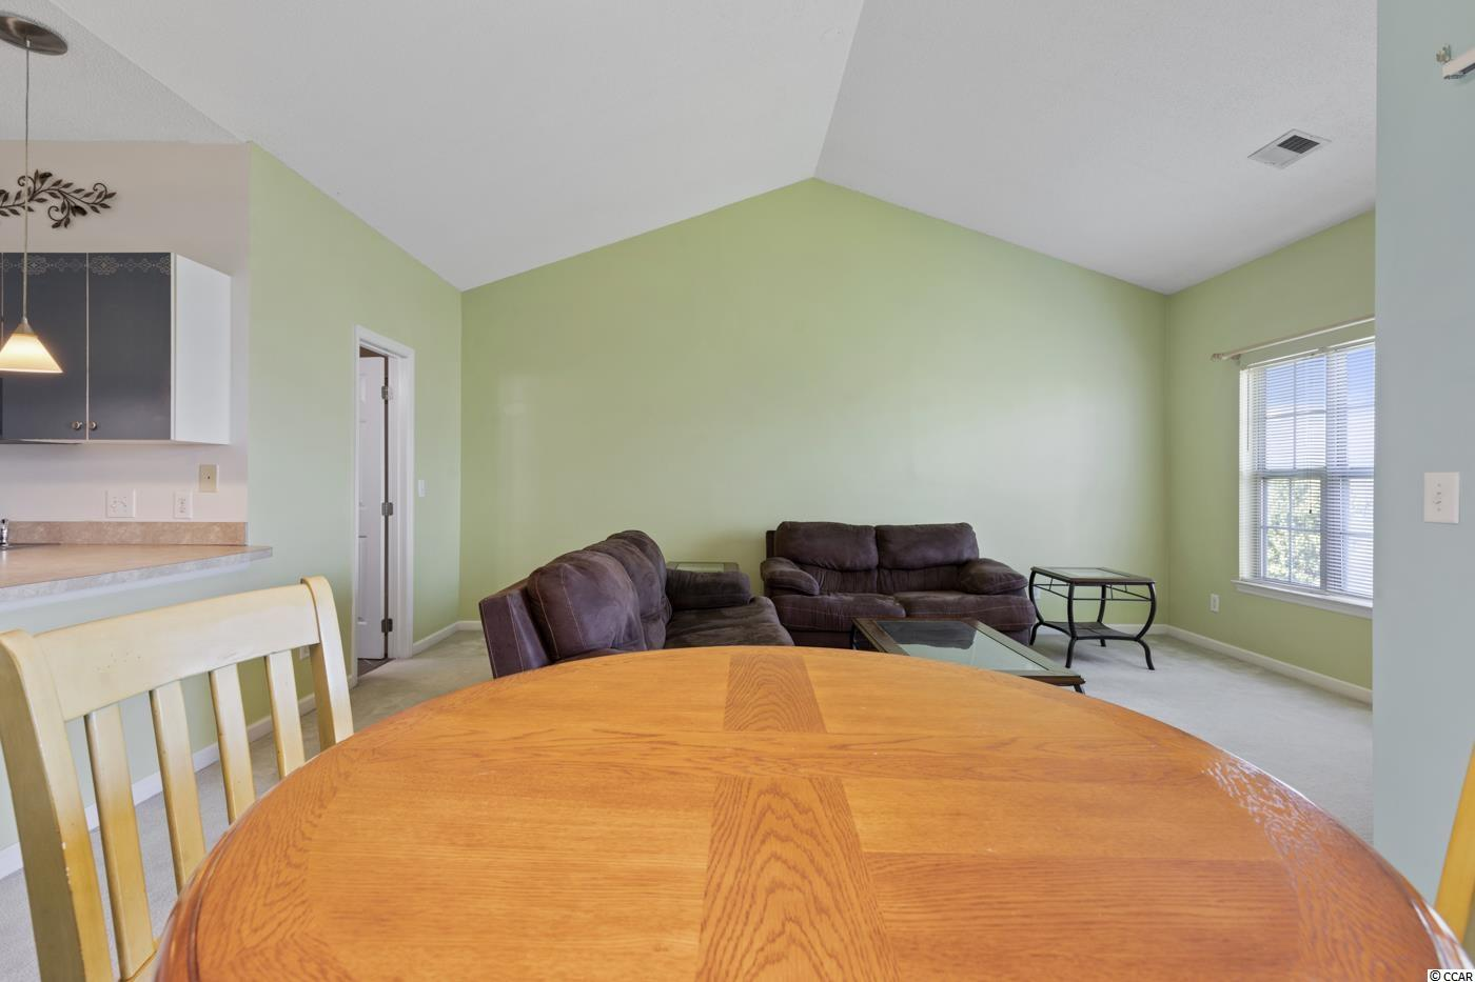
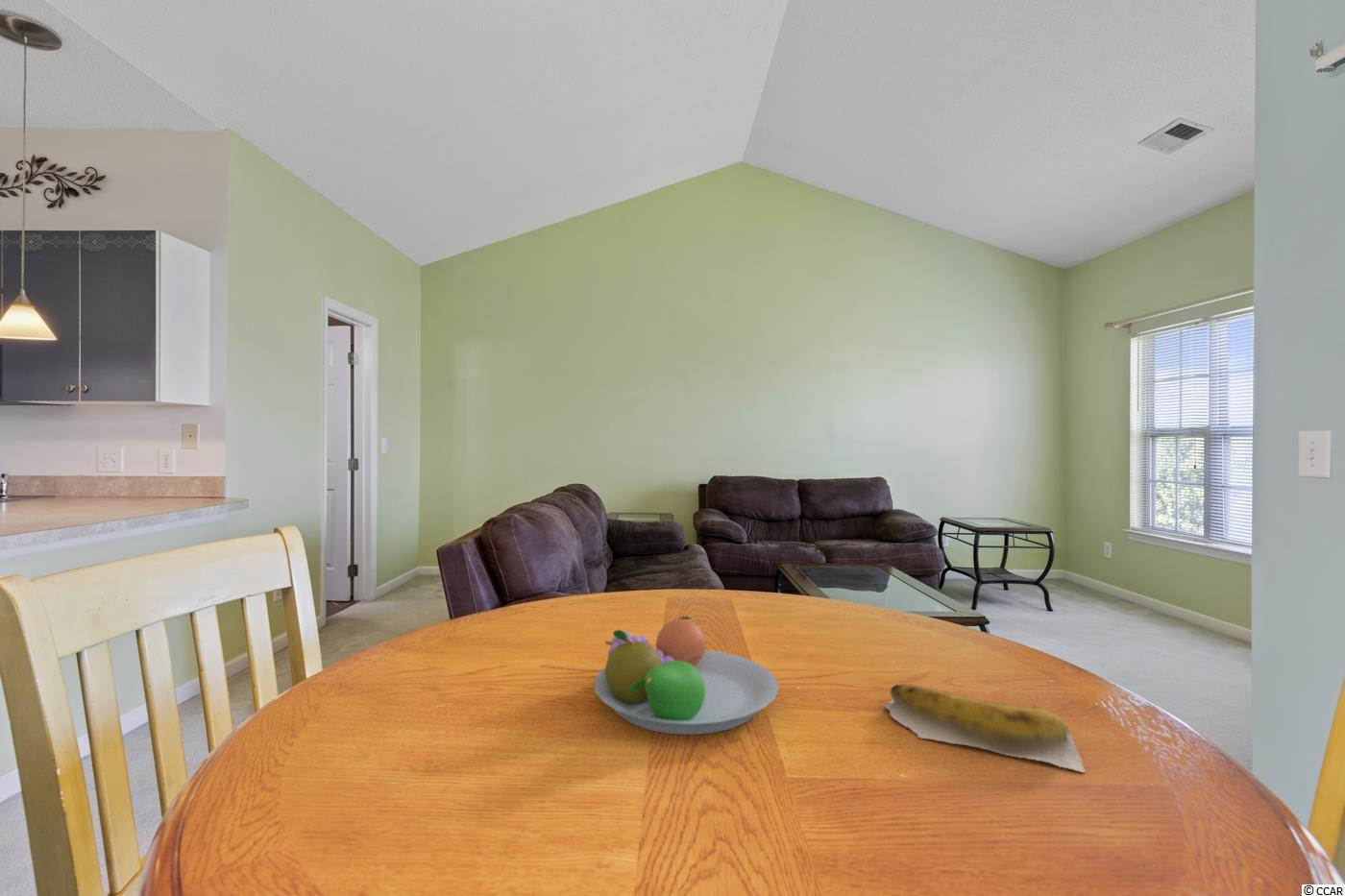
+ banana [884,684,1087,774]
+ fruit bowl [593,616,780,736]
